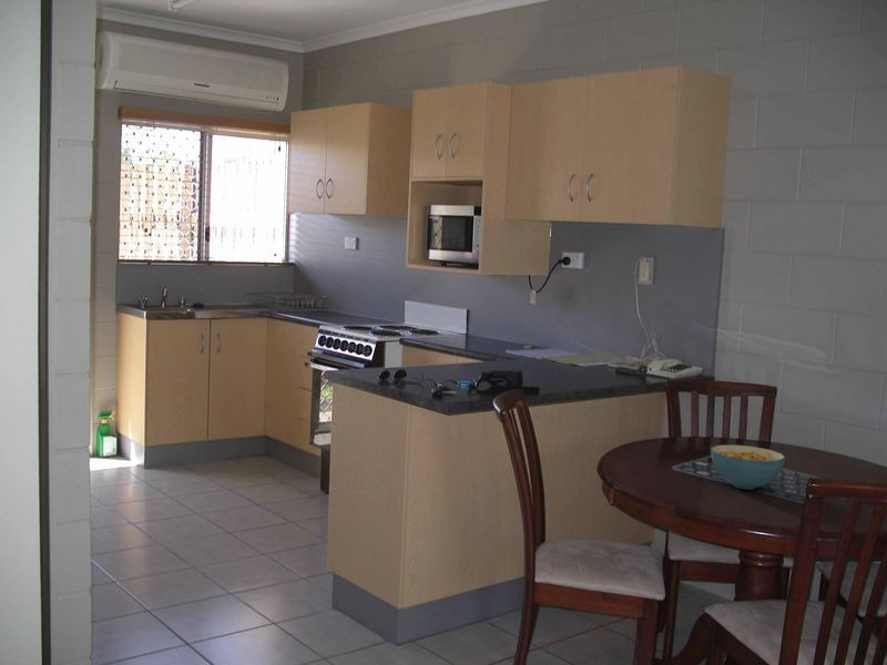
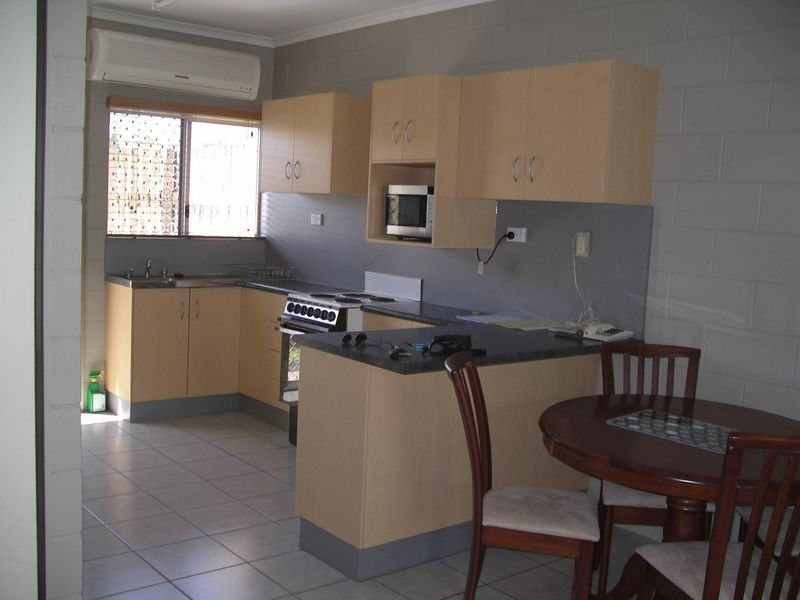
- cereal bowl [710,443,786,491]
